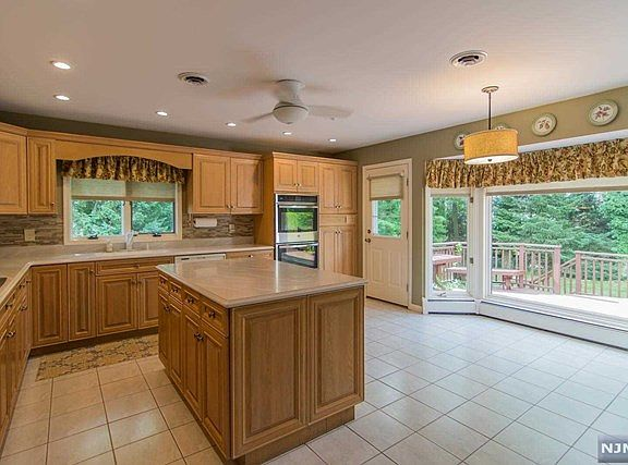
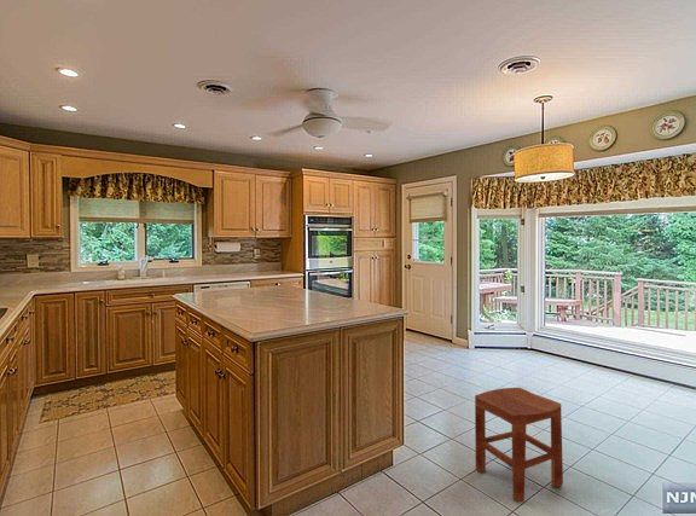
+ stool [474,387,564,503]
